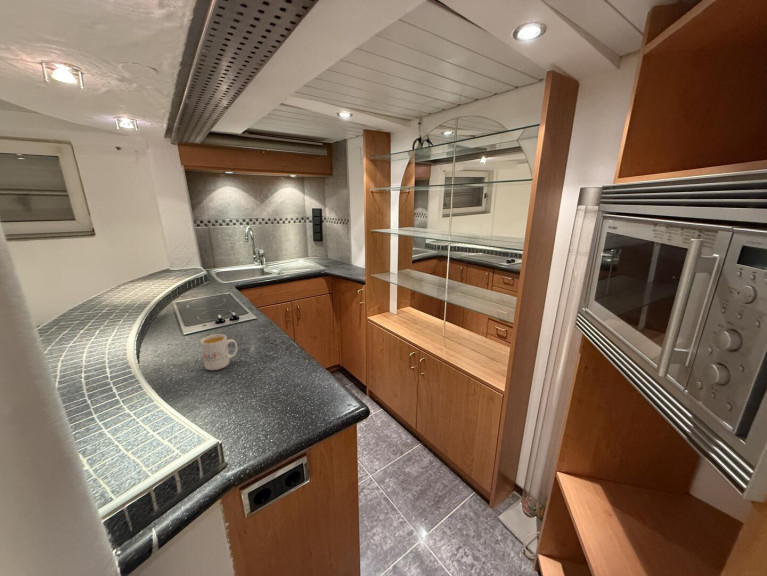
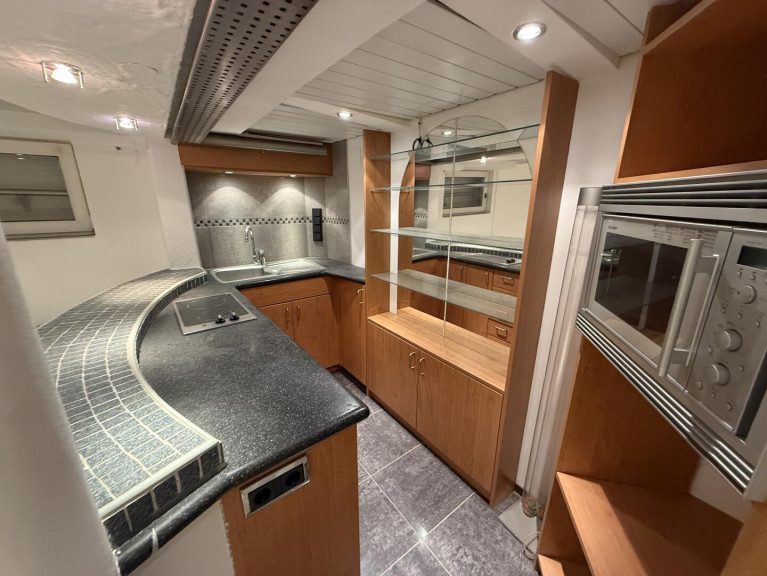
- mug [200,334,238,371]
